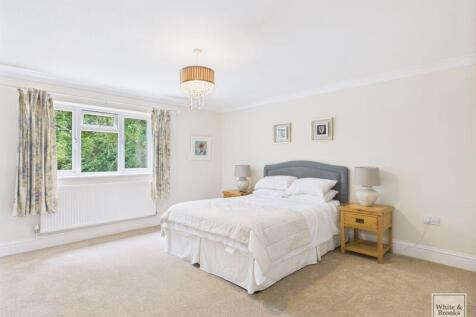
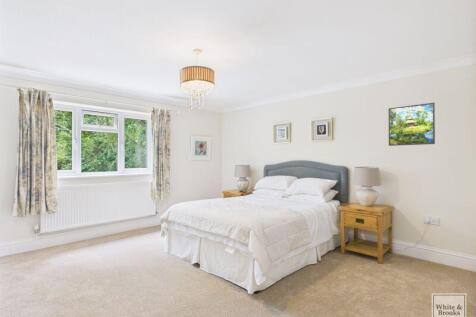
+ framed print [388,102,436,147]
